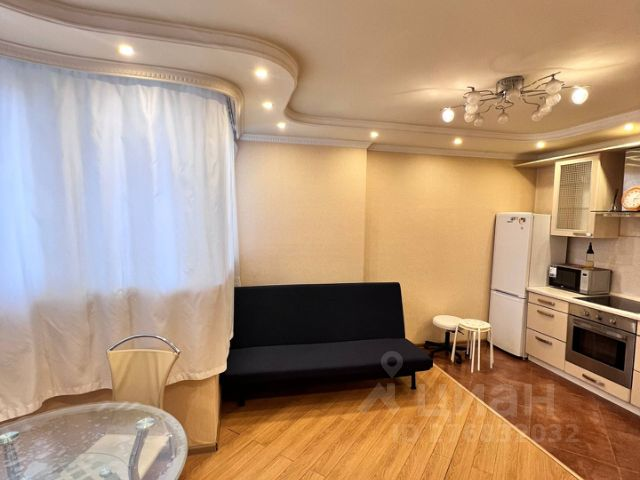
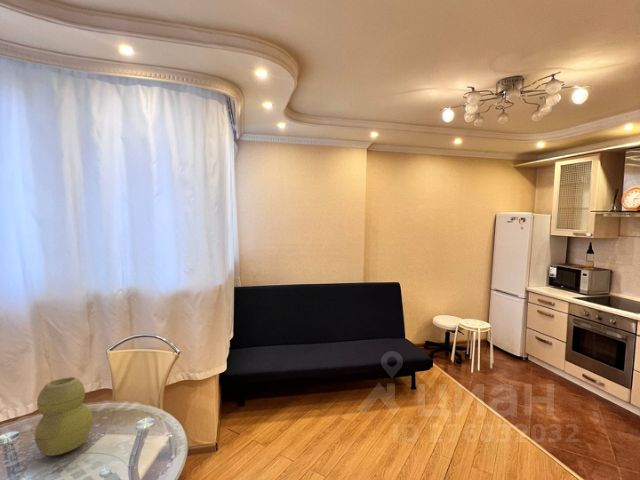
+ vase [34,376,94,457]
